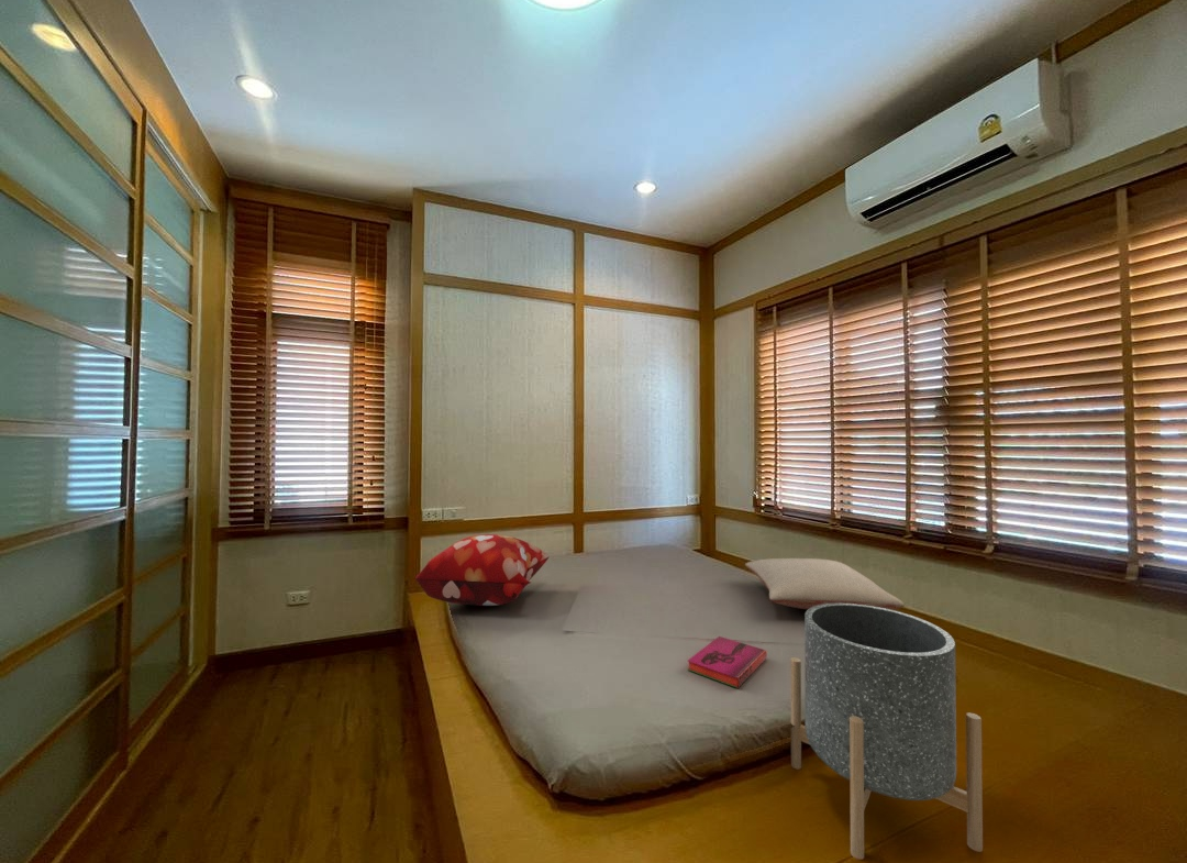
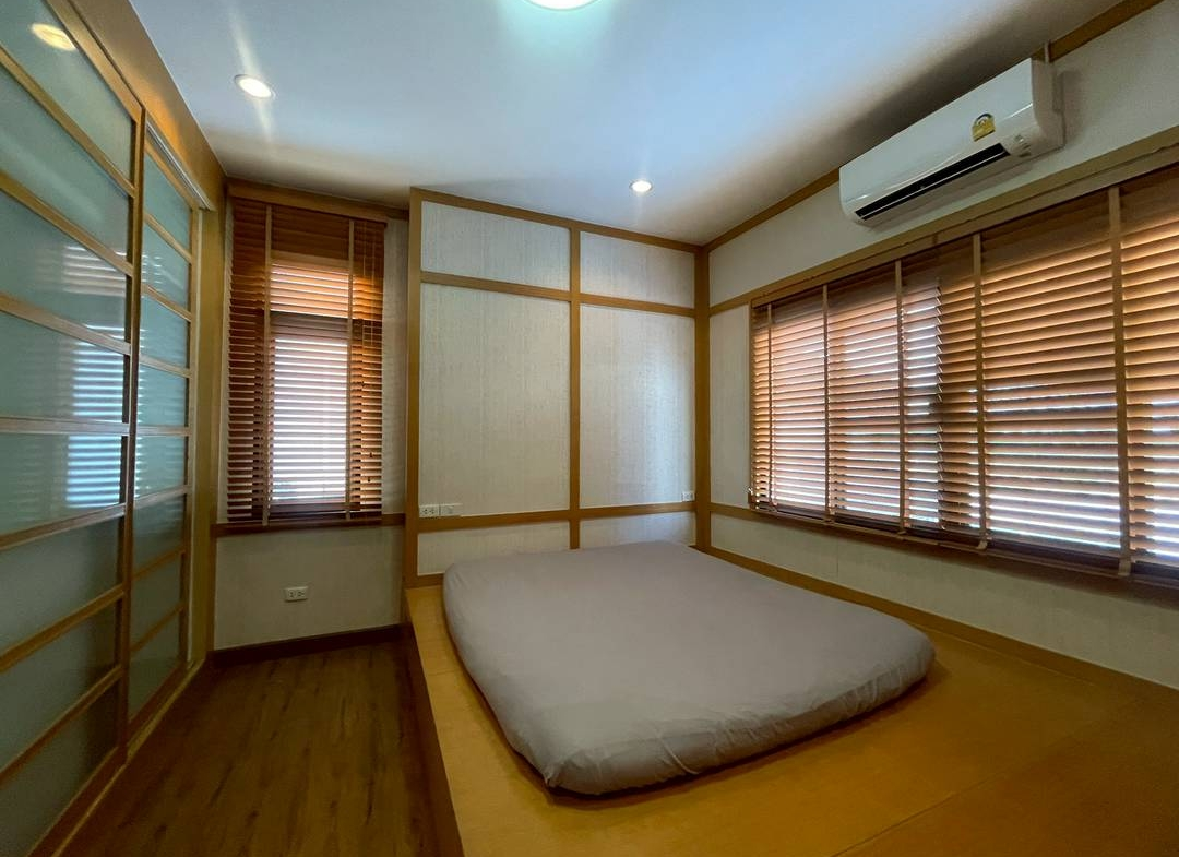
- hardback book [687,635,768,689]
- planter [789,604,984,861]
- decorative pillow [414,533,551,607]
- pillow [744,557,906,610]
